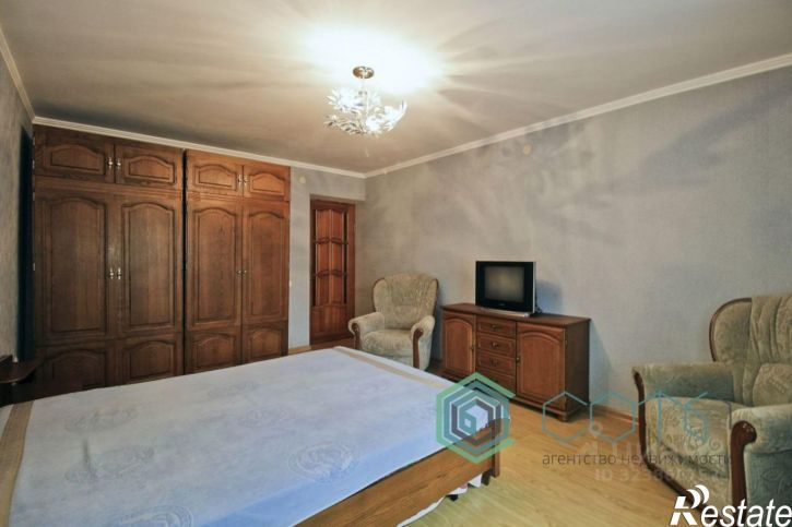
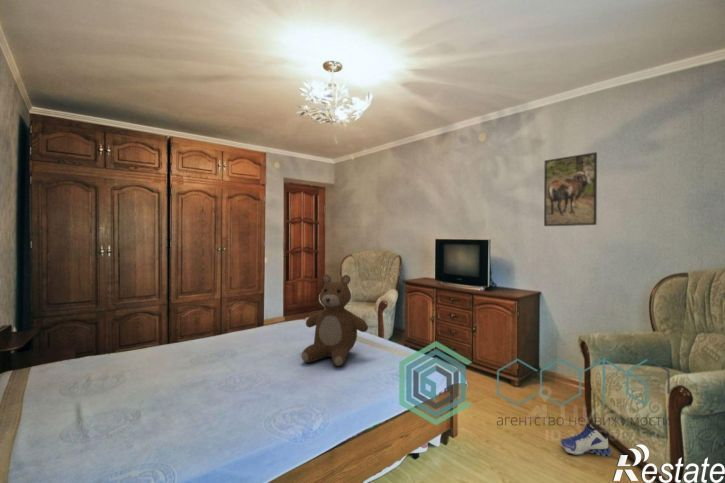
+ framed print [543,151,598,227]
+ sneaker [560,422,612,457]
+ bear [301,273,369,367]
